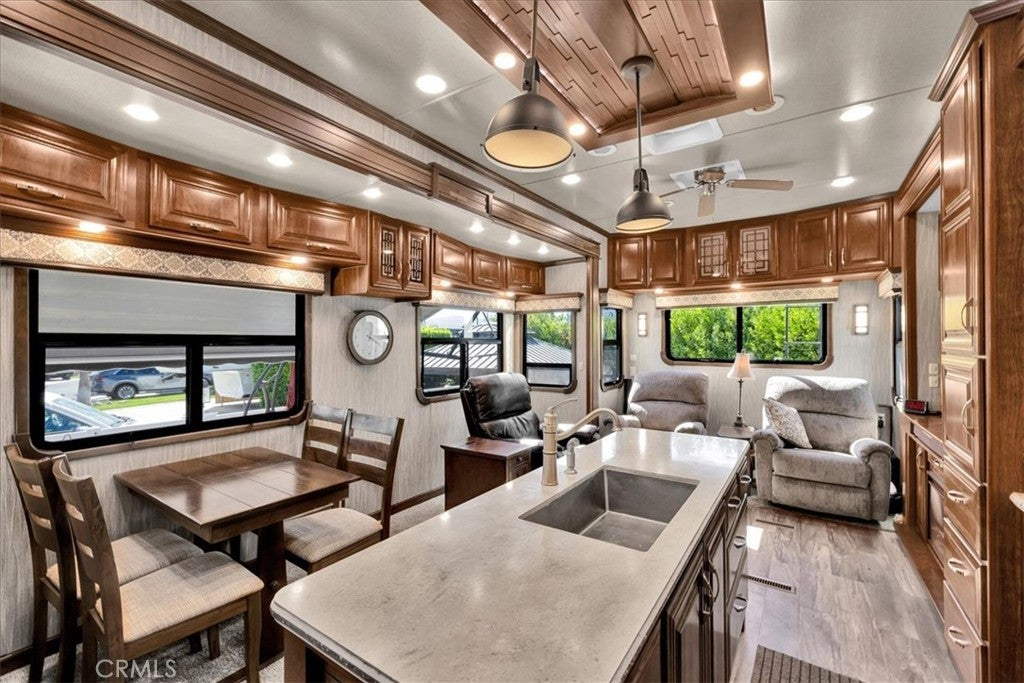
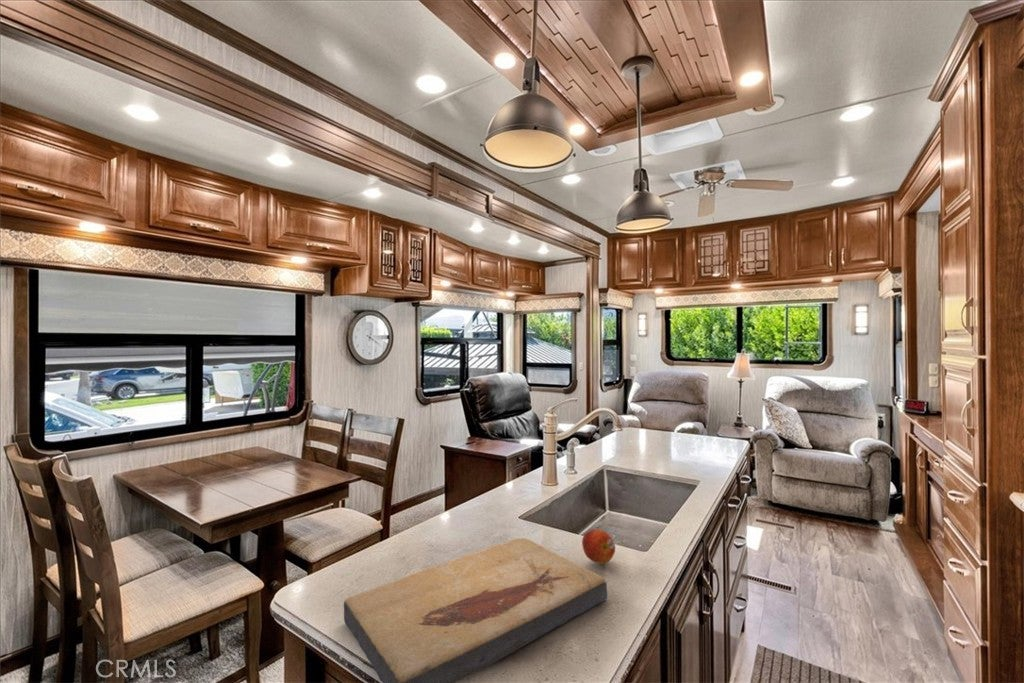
+ fish fossil [343,537,608,683]
+ fruit [581,528,616,565]
